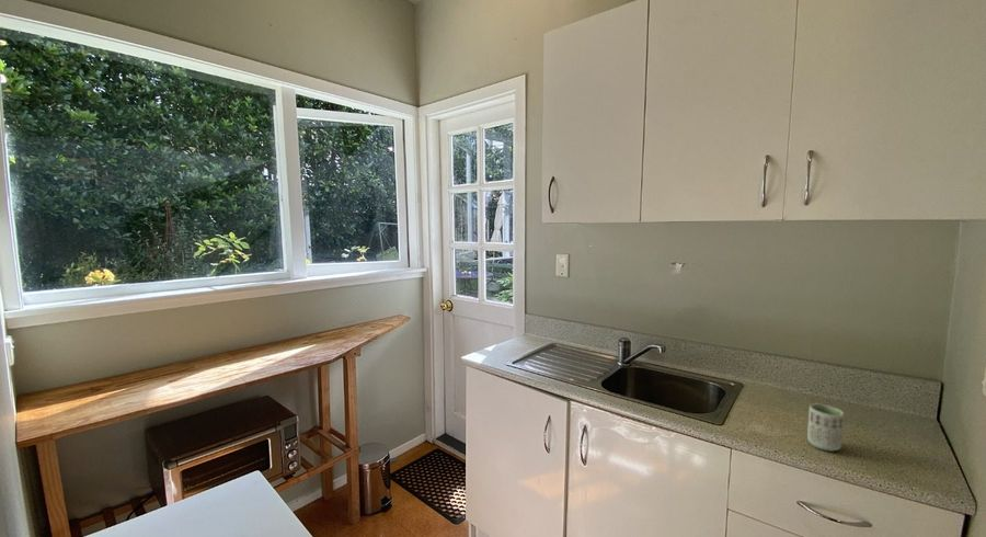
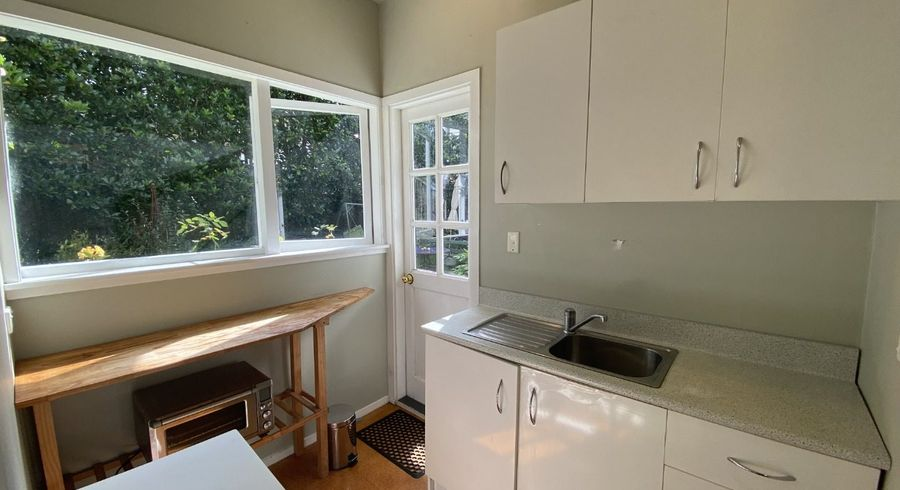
- cup [806,403,845,453]
